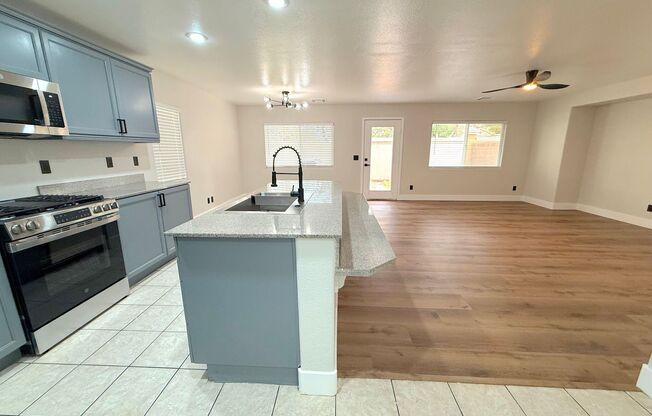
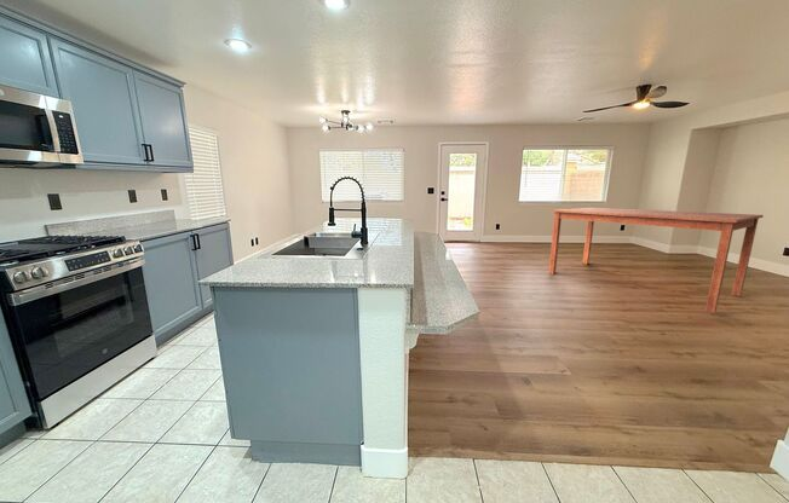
+ dining table [548,207,765,313]
